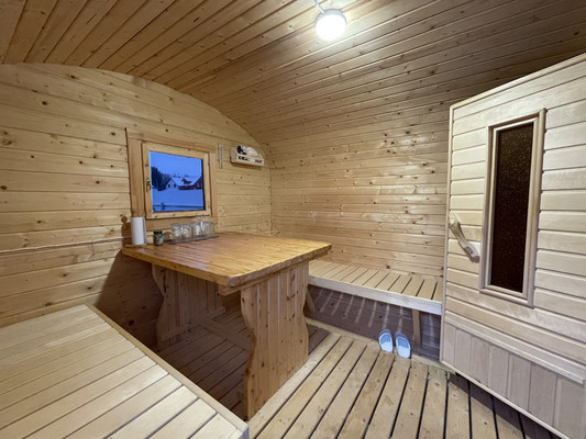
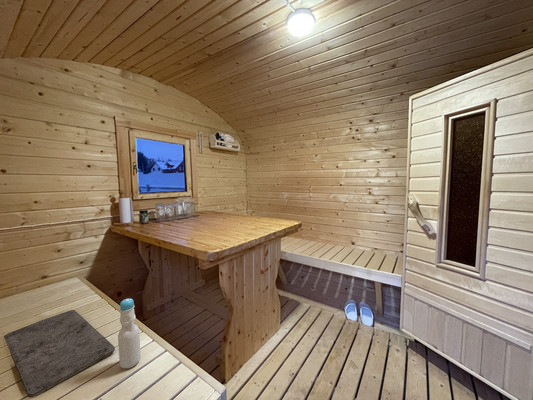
+ bottle [117,297,142,369]
+ cushion [3,309,116,398]
